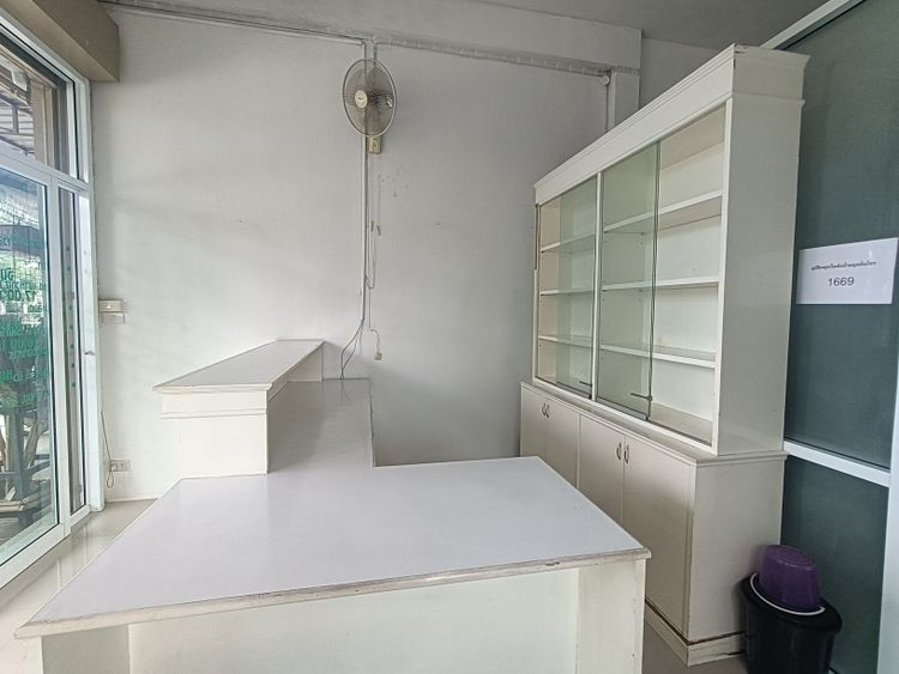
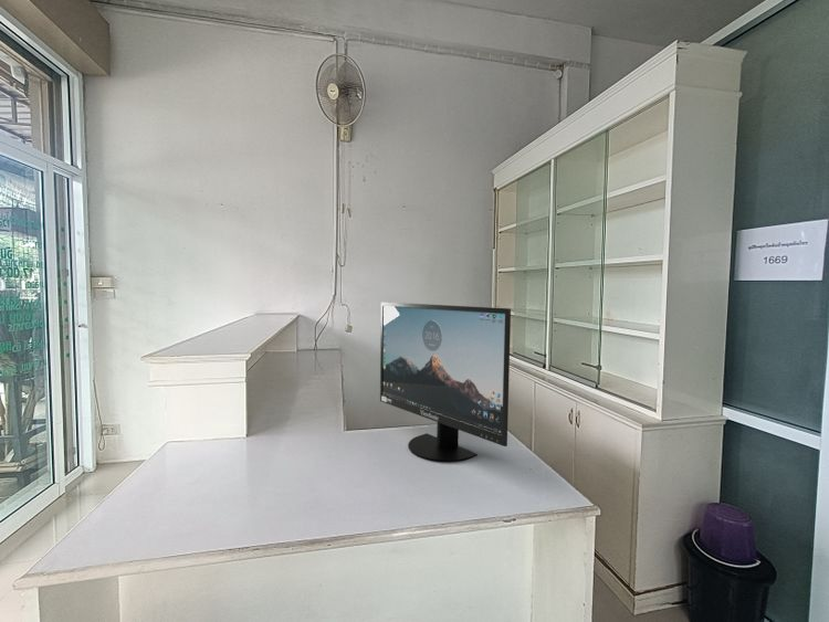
+ monitor [379,301,512,463]
